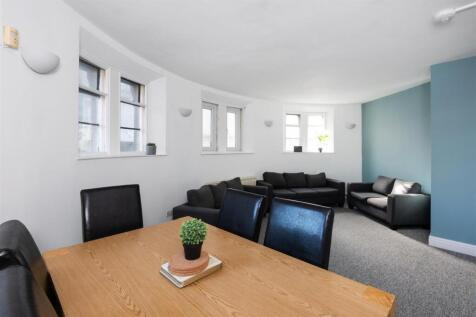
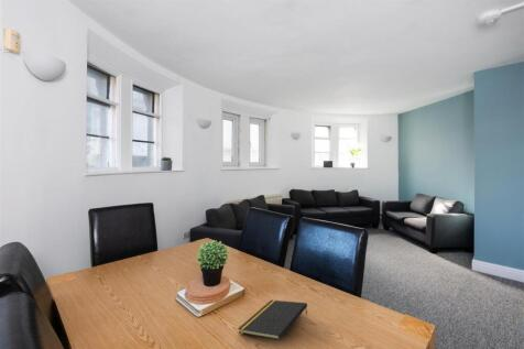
+ notepad [237,299,308,341]
